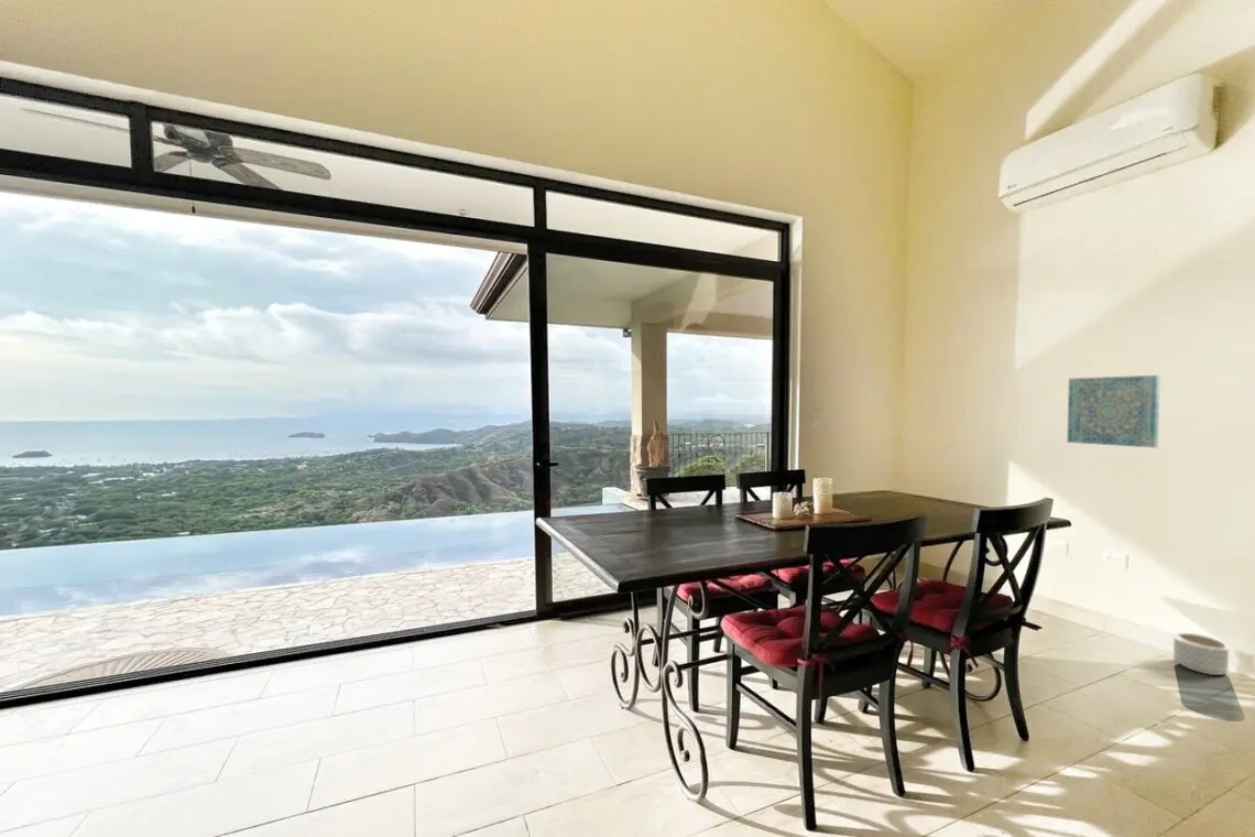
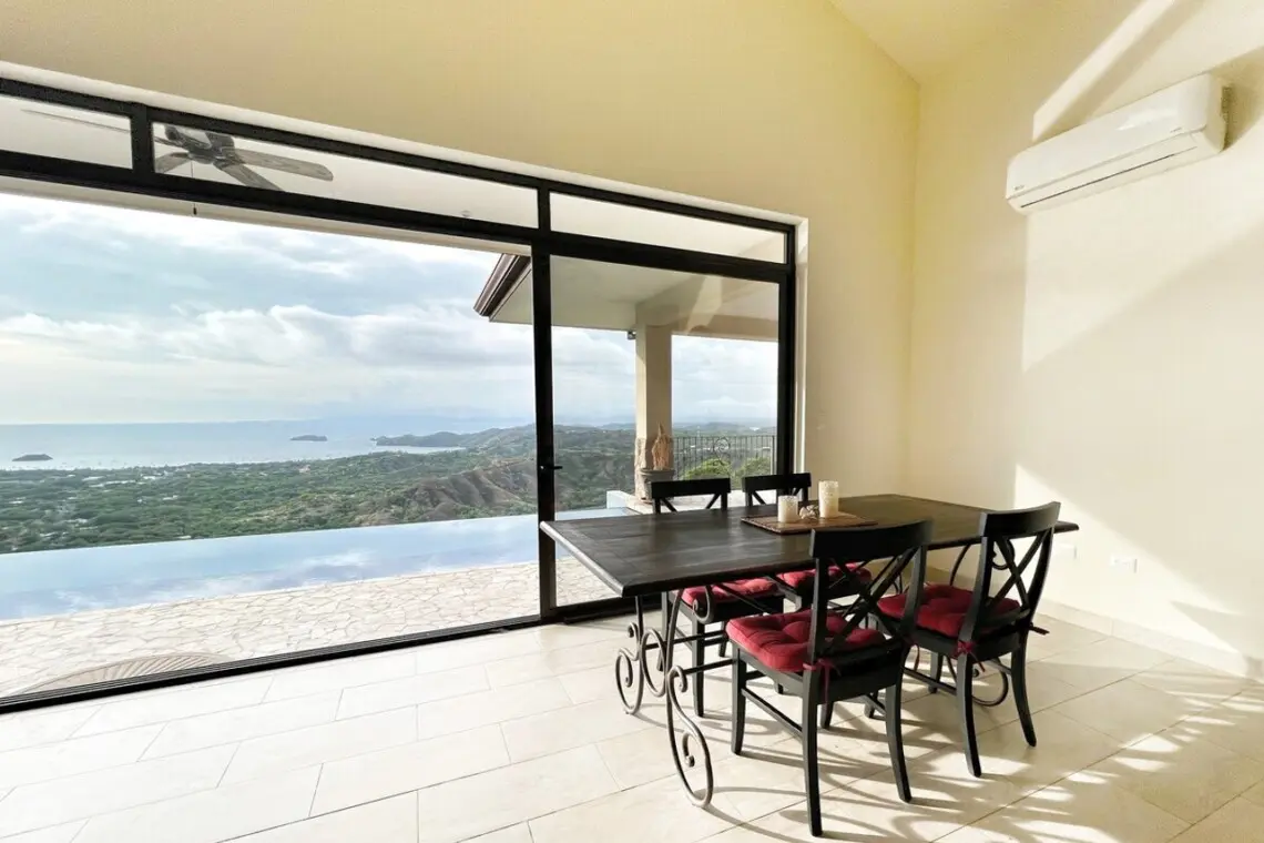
- wall art [1066,374,1161,449]
- planter [1172,631,1230,676]
